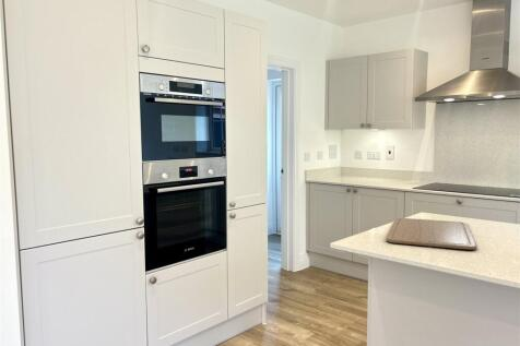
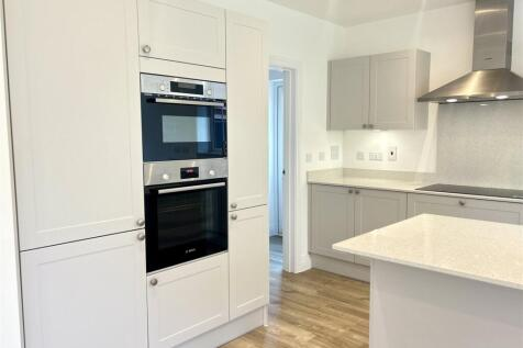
- chopping board [386,217,477,250]
